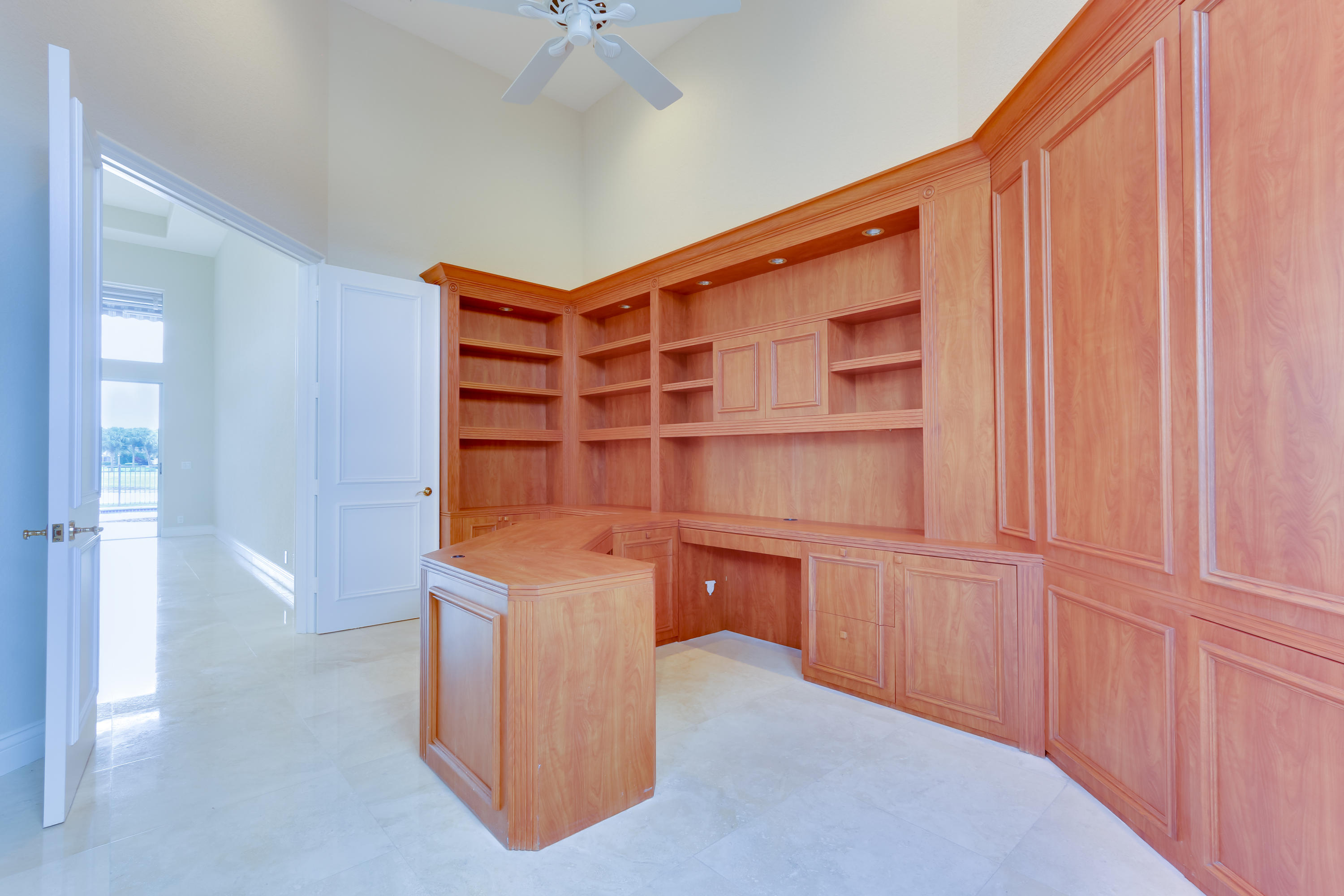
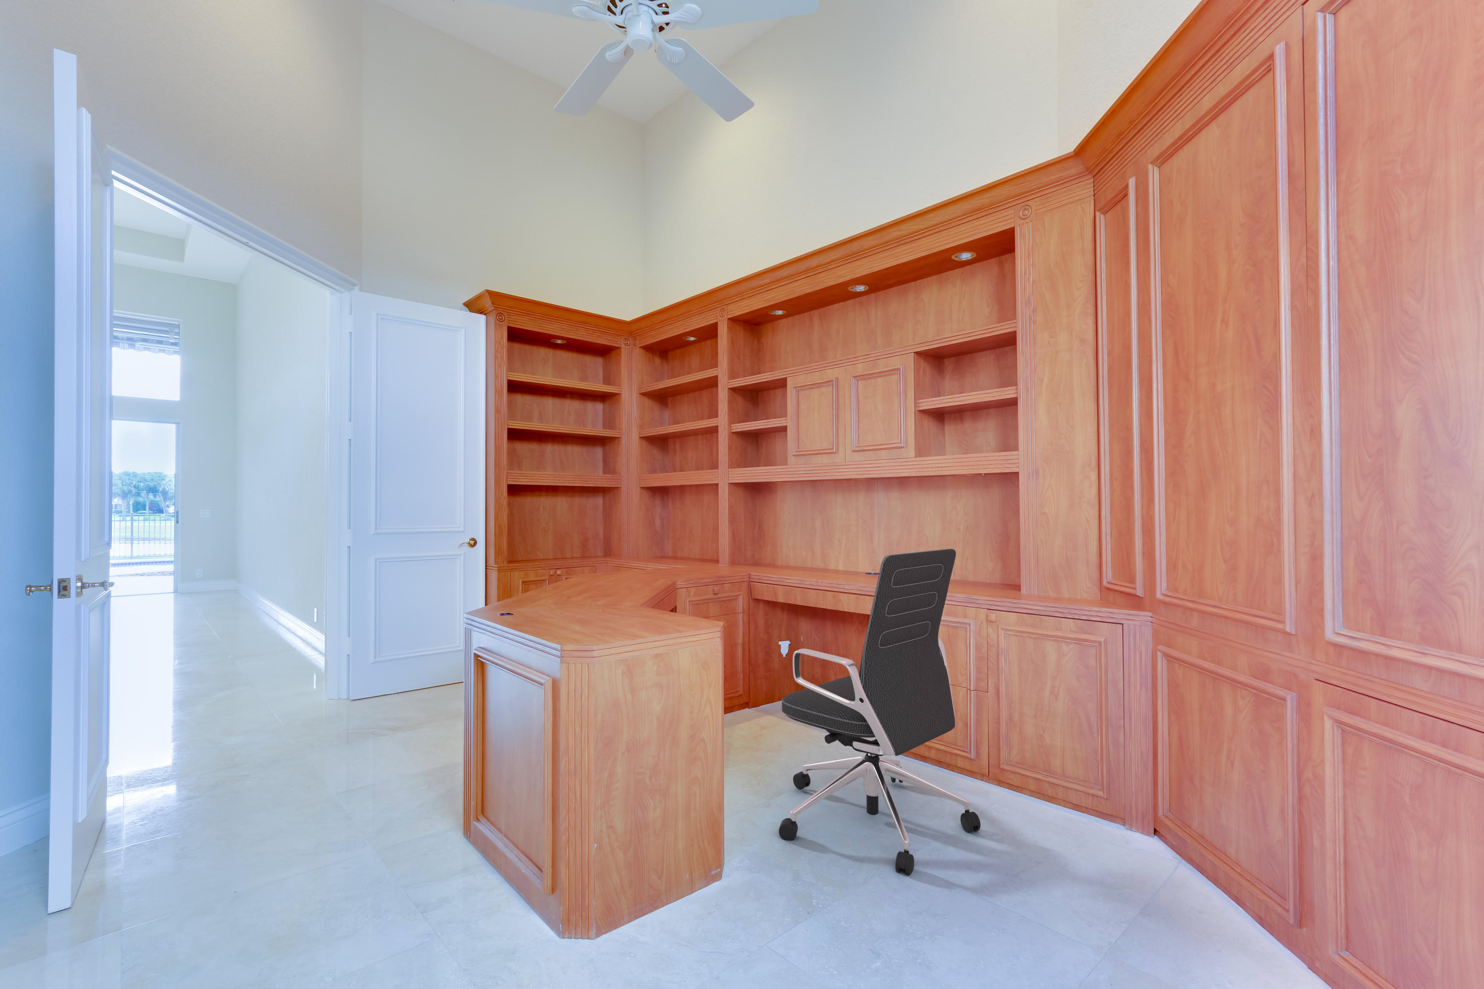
+ office chair [778,547,981,876]
